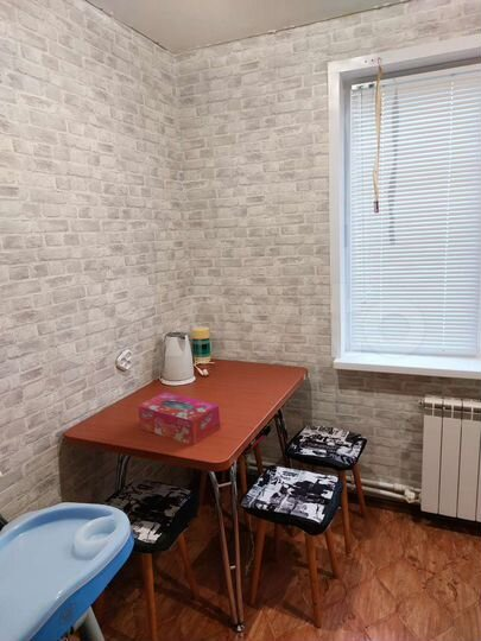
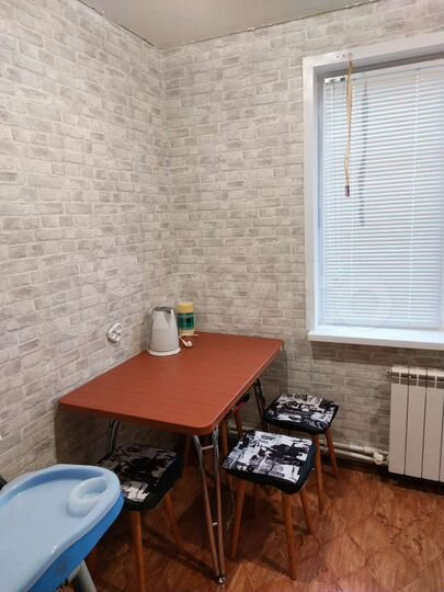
- tissue box [137,392,222,446]
